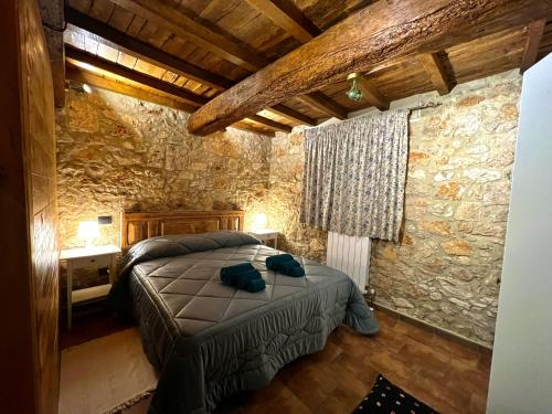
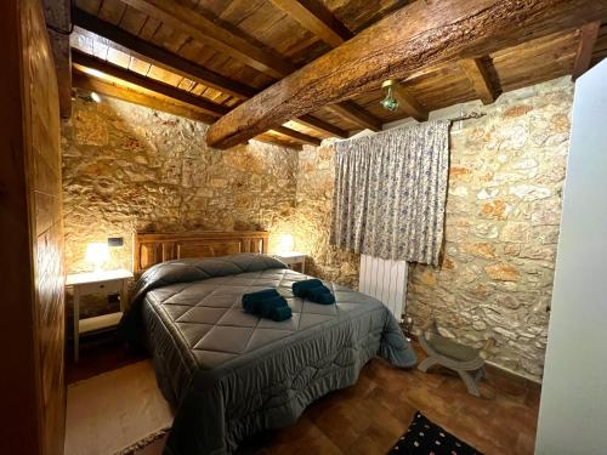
+ stool [414,317,499,398]
